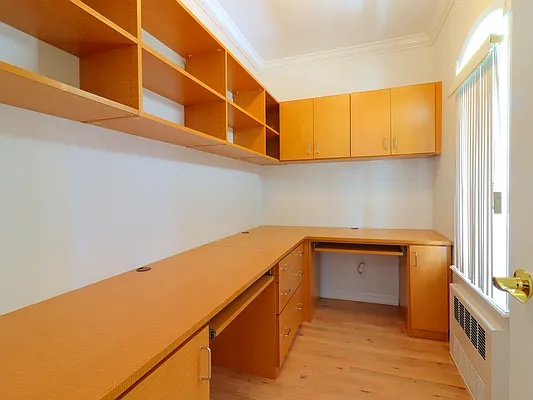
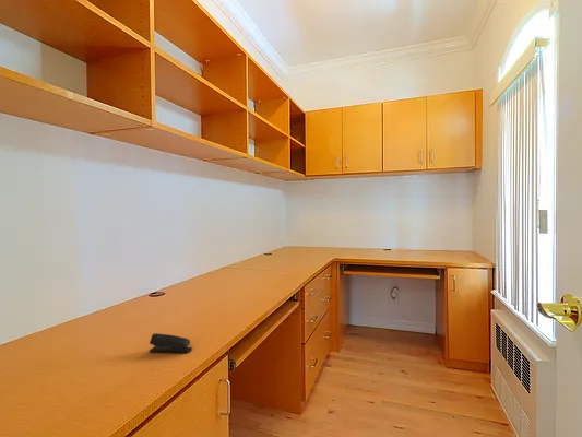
+ stapler [149,332,193,354]
